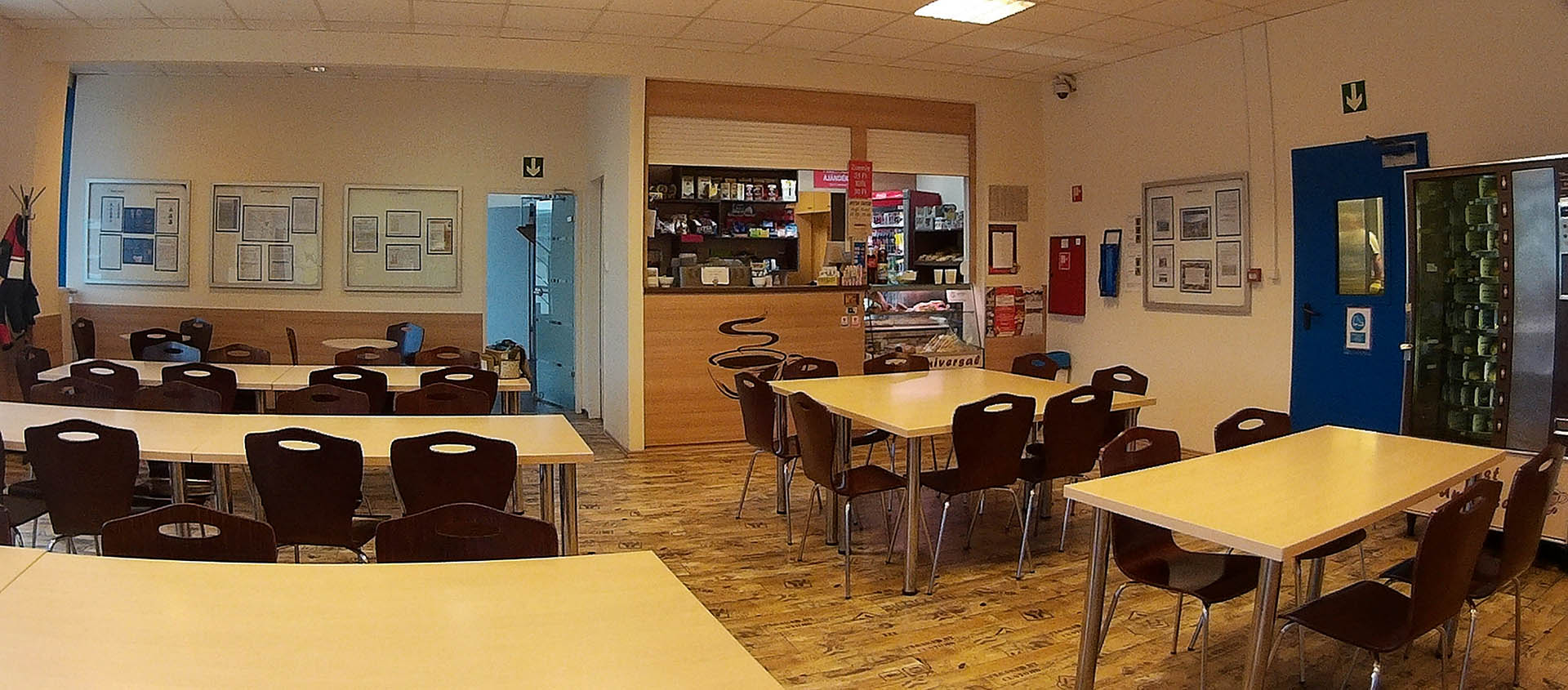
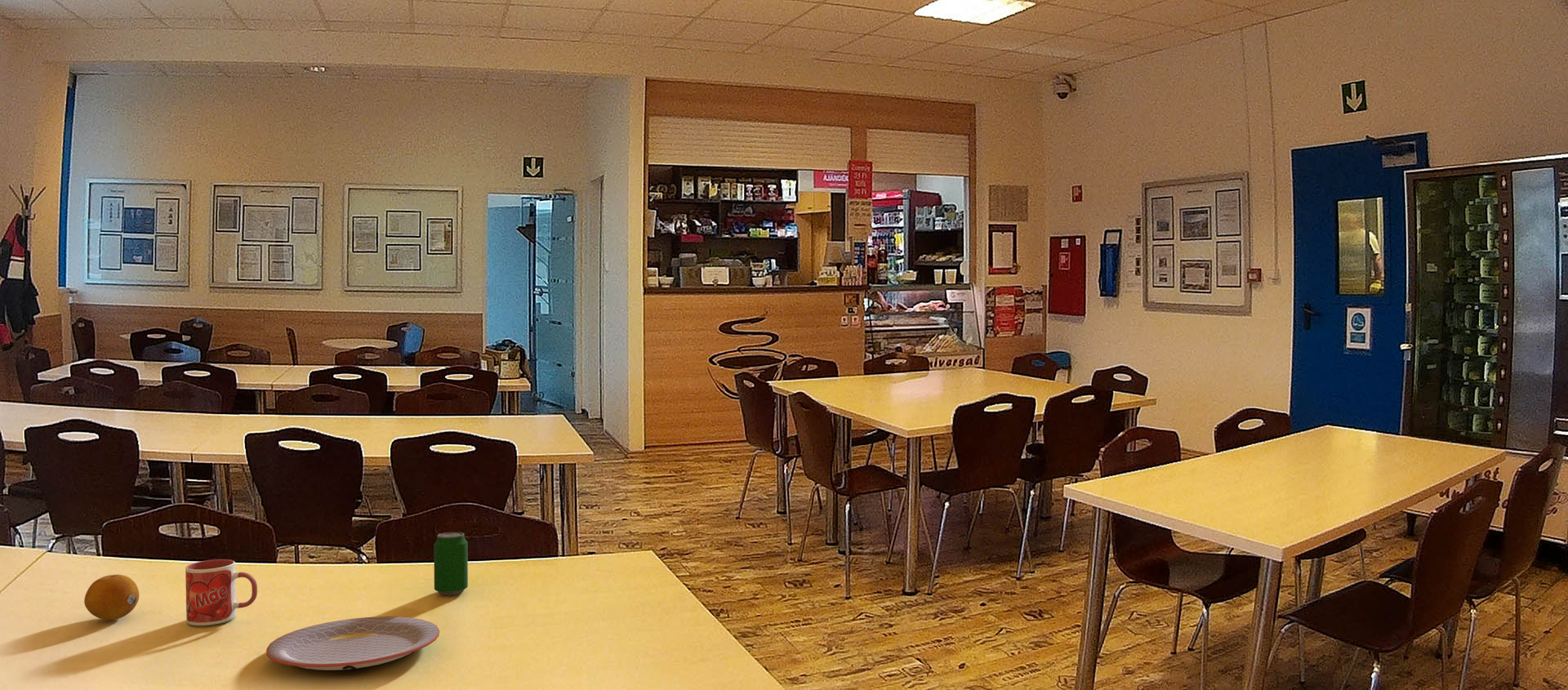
+ fruit [83,574,140,621]
+ plate [265,616,440,671]
+ mug [185,559,258,626]
+ beverage can [433,532,469,596]
